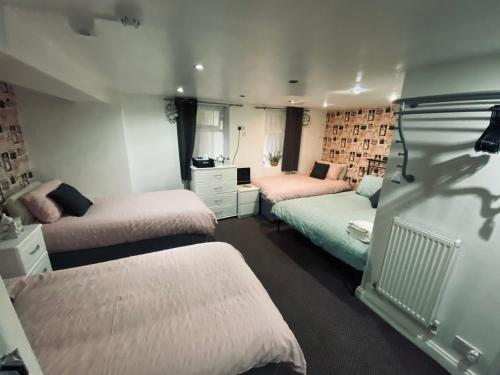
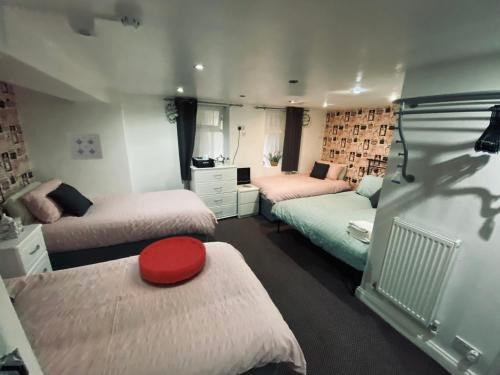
+ cushion [137,236,207,285]
+ wall art [66,132,104,161]
